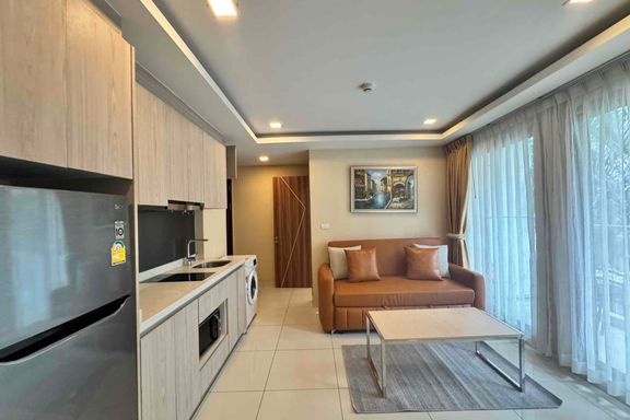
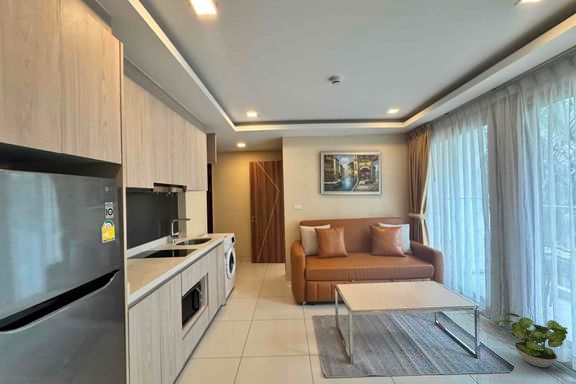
+ potted plant [494,312,569,368]
